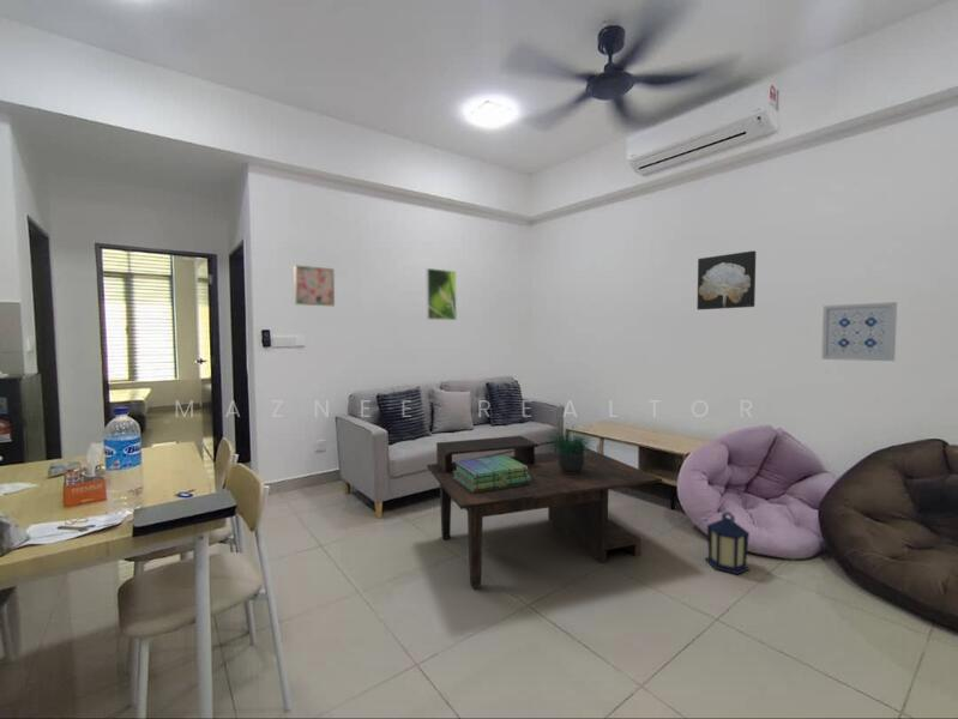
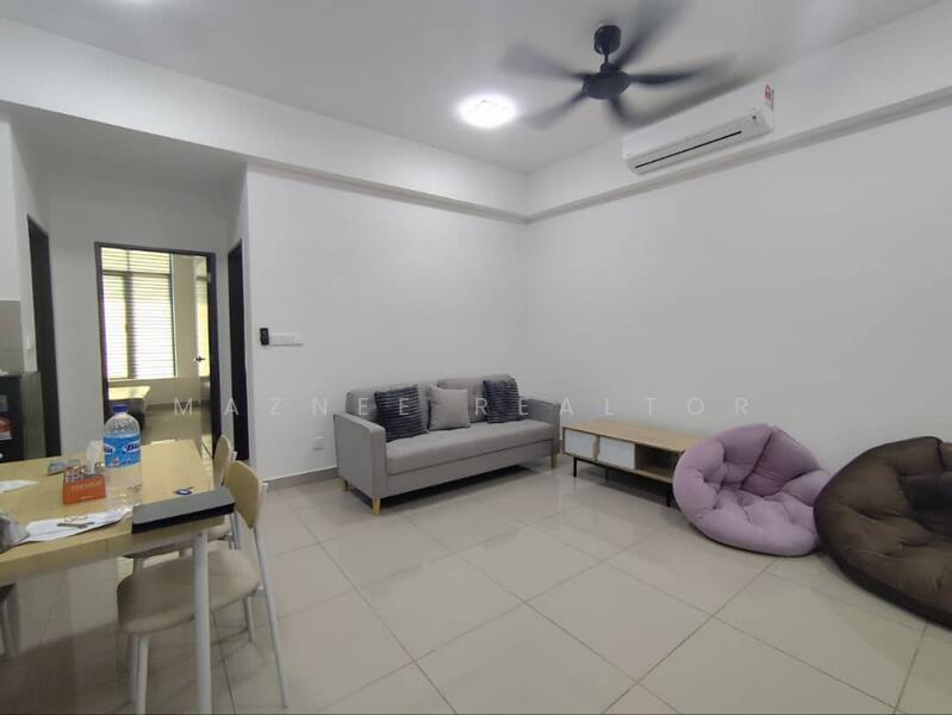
- coffee table [426,435,663,590]
- wall art [293,264,336,307]
- lantern [704,510,751,576]
- stack of books [453,454,530,493]
- potted plant [543,421,599,473]
- wall art [820,301,898,362]
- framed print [424,267,458,321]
- wall art [697,249,757,310]
